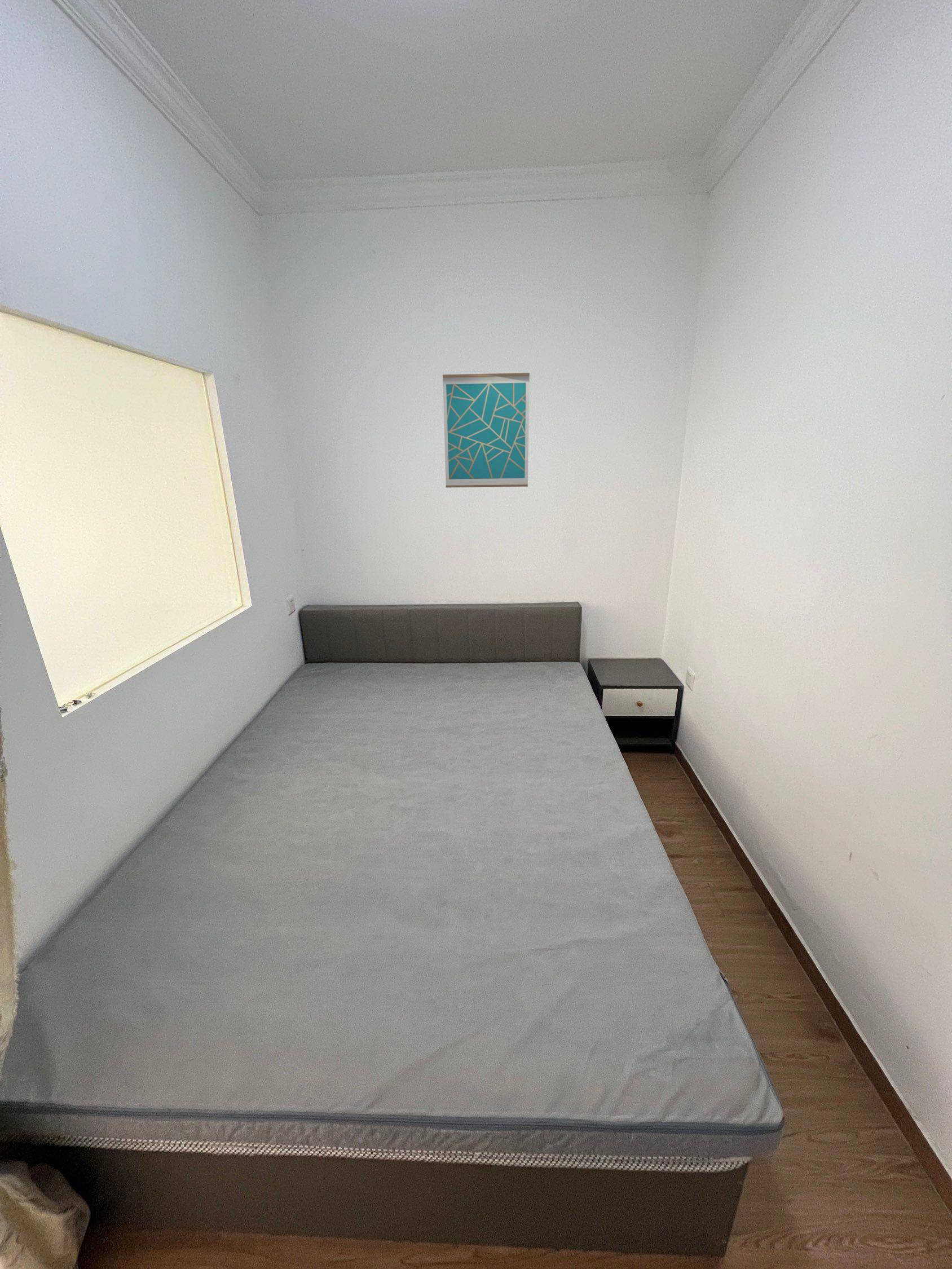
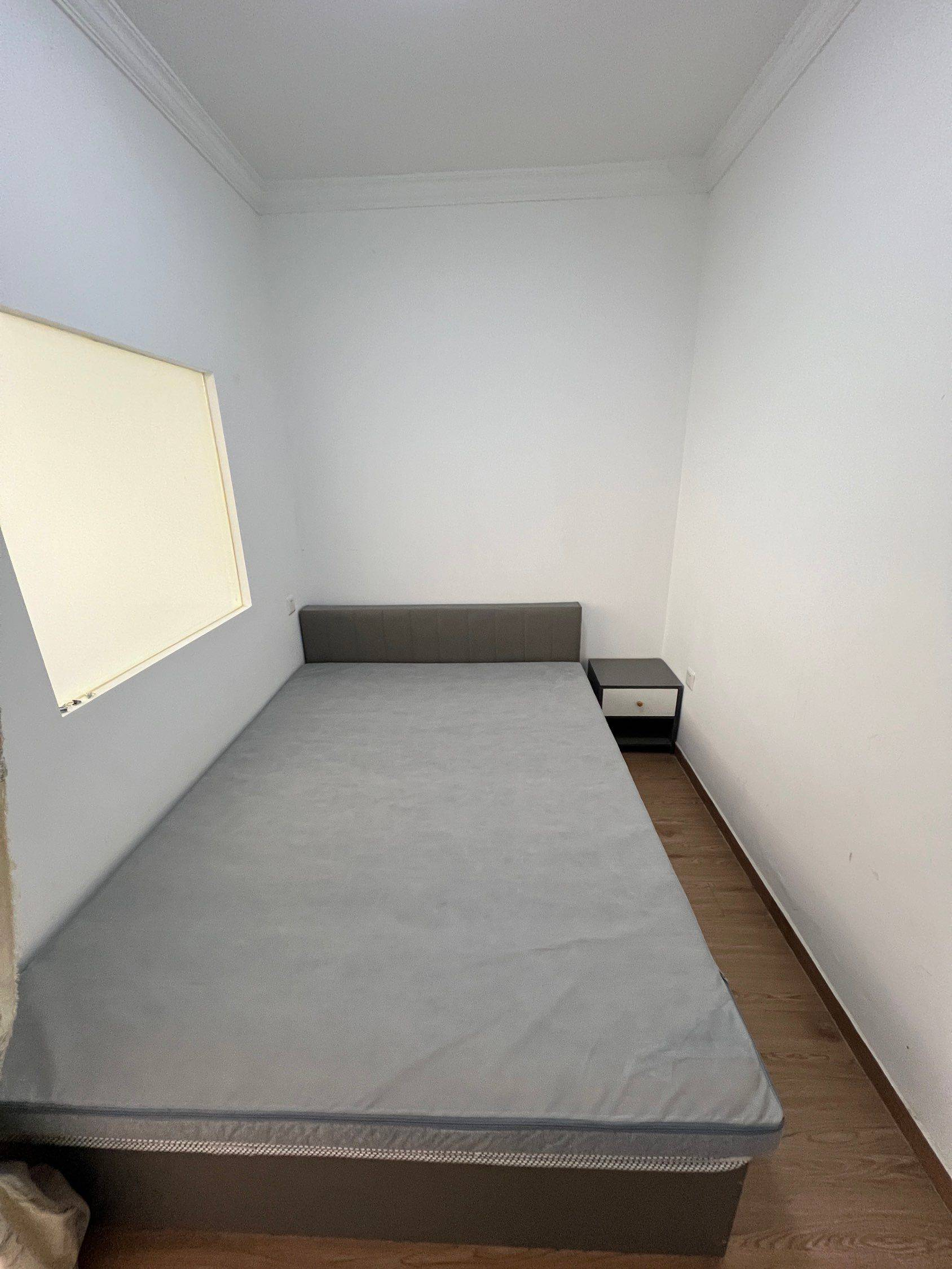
- wall art [442,372,530,488]
